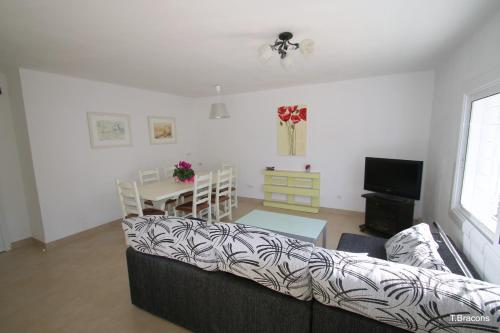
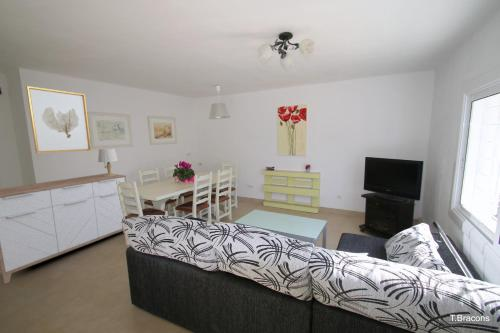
+ sideboard [0,172,127,285]
+ wall art [25,85,92,154]
+ table lamp [97,148,119,176]
